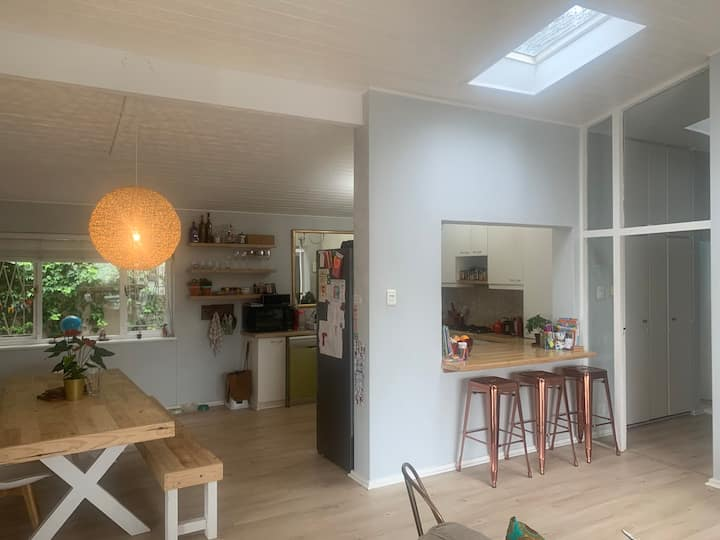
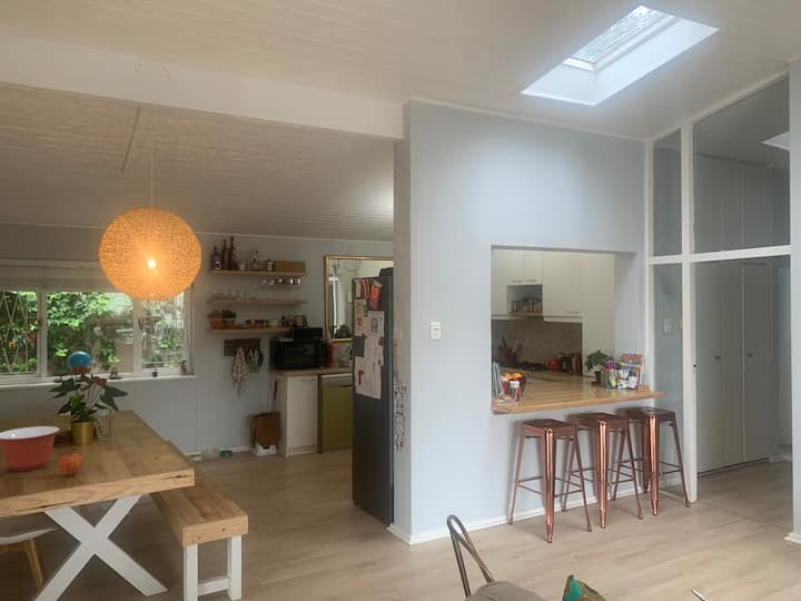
+ mixing bowl [0,425,61,472]
+ fruit [57,450,85,476]
